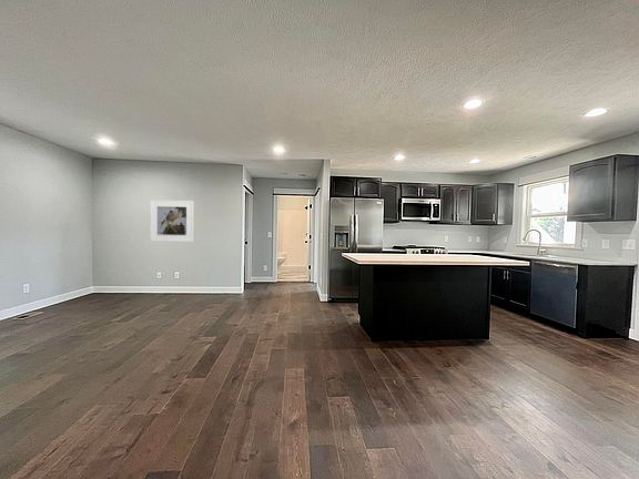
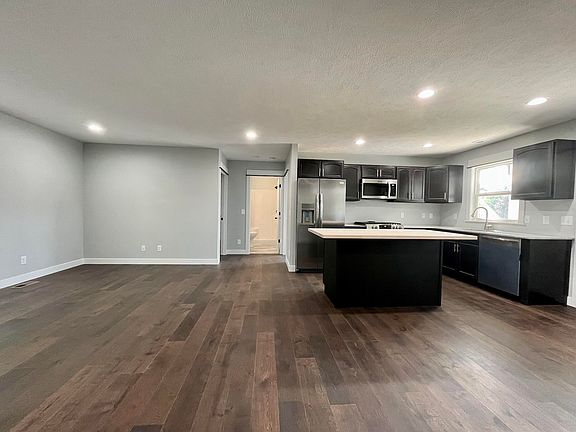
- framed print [149,198,194,243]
